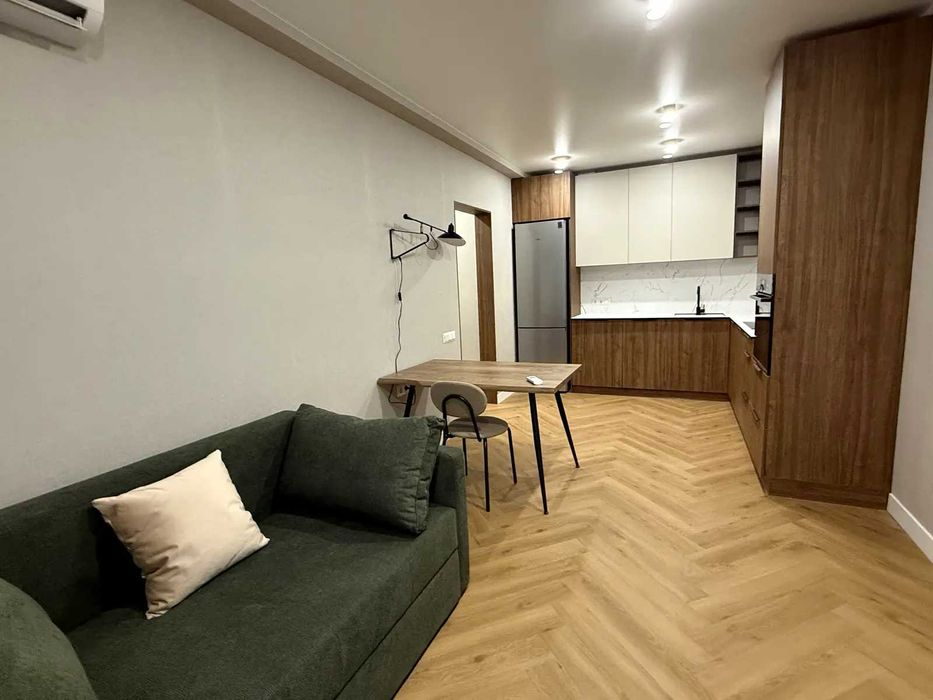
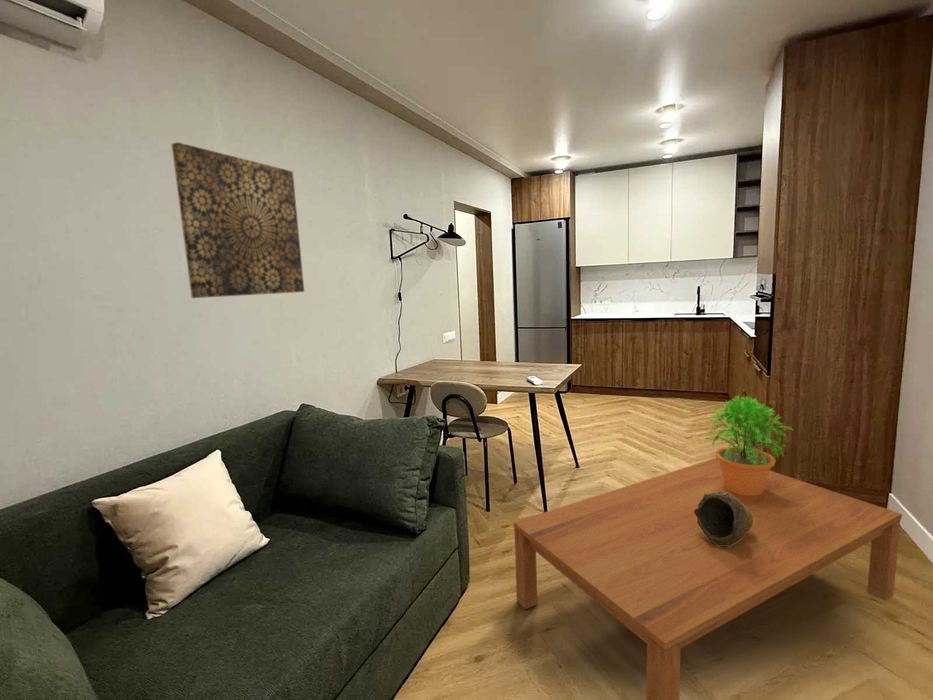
+ coffee table [512,457,903,700]
+ potted plant [703,394,794,495]
+ decorative bowl [694,491,753,547]
+ wall art [170,141,305,299]
